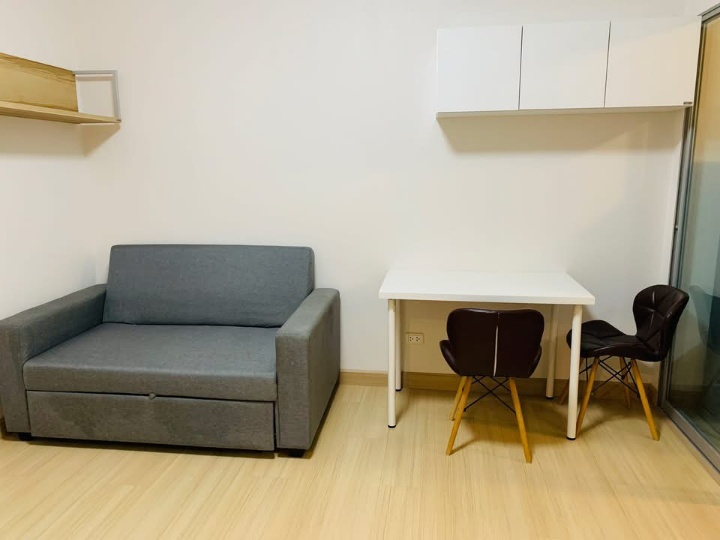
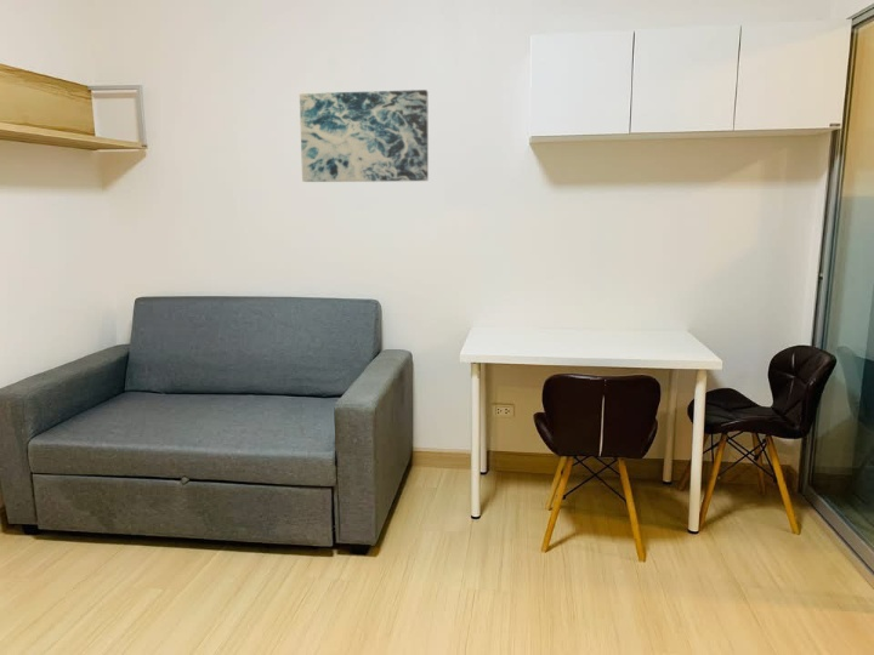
+ wall art [299,89,430,183]
